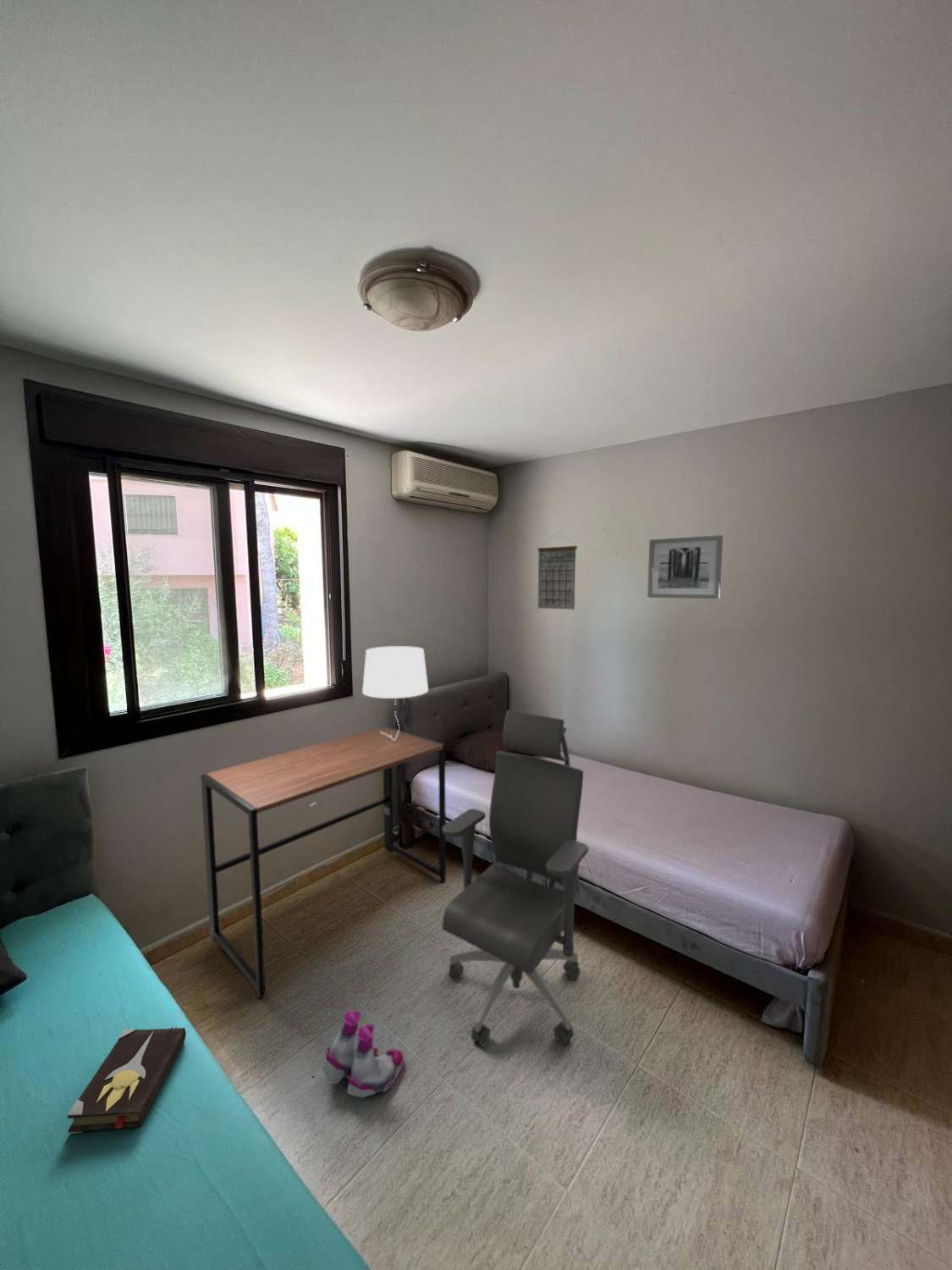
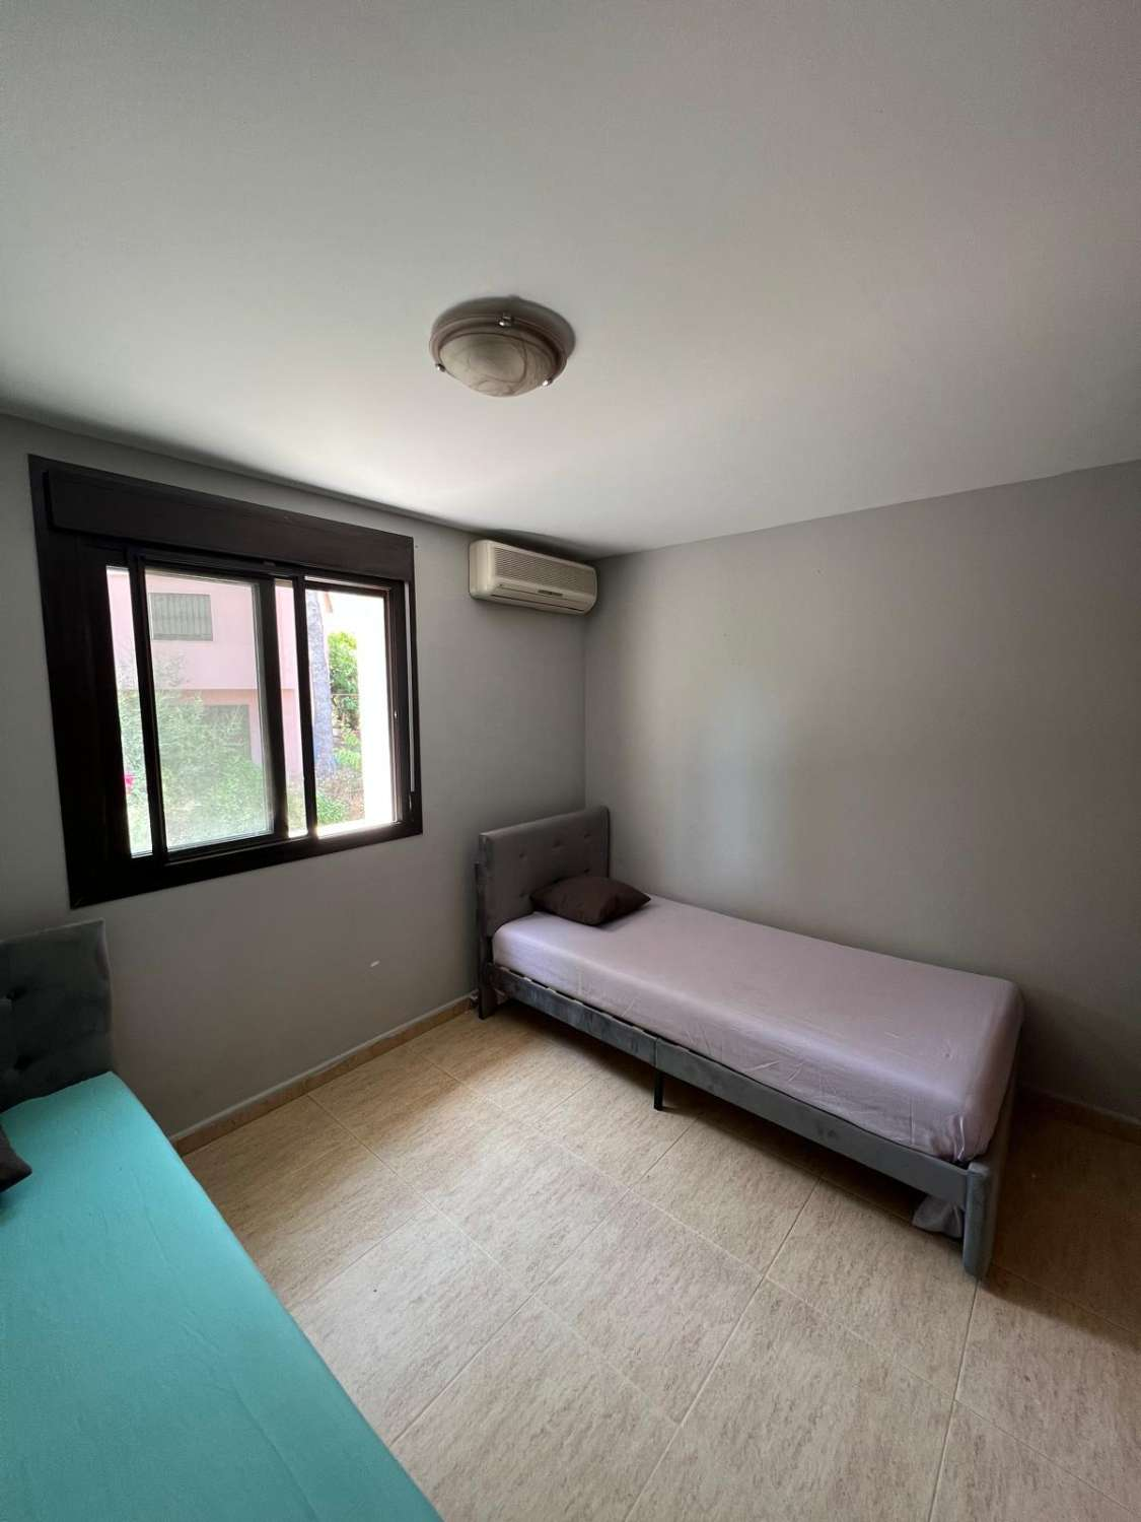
- hardback book [67,1026,187,1135]
- wall art [647,534,724,599]
- office chair [441,710,589,1047]
- desk [200,725,447,1000]
- calendar [537,532,578,610]
- table lamp [361,645,429,739]
- boots [321,1009,404,1099]
